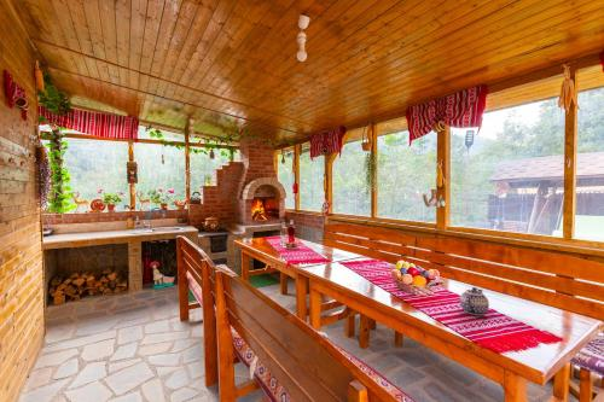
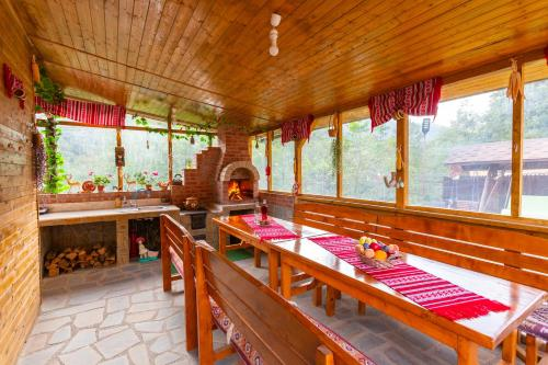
- teapot [459,286,490,316]
